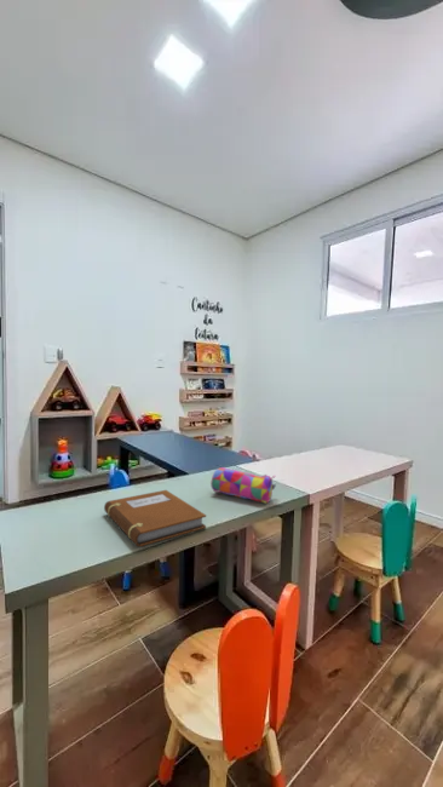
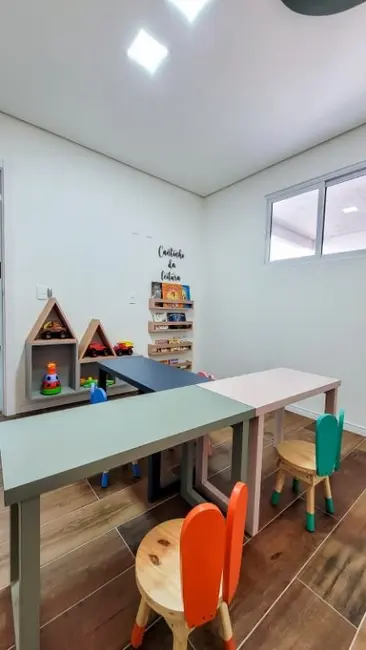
- notebook [103,489,207,547]
- pencil case [209,466,277,505]
